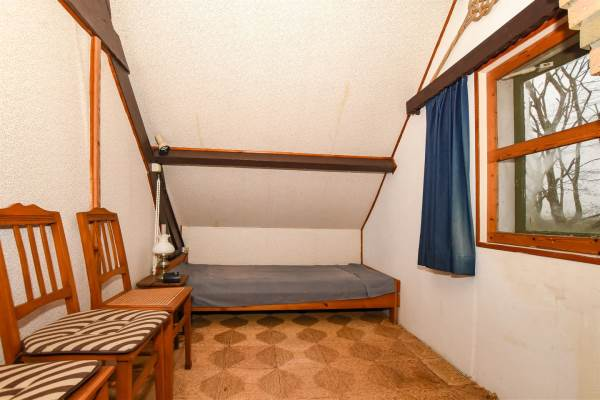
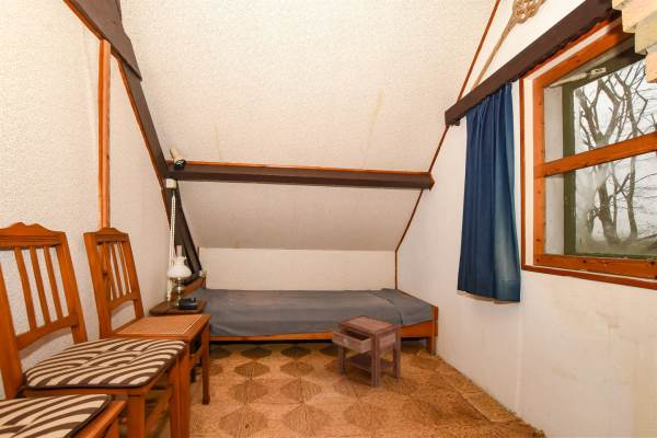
+ nightstand [331,313,402,389]
